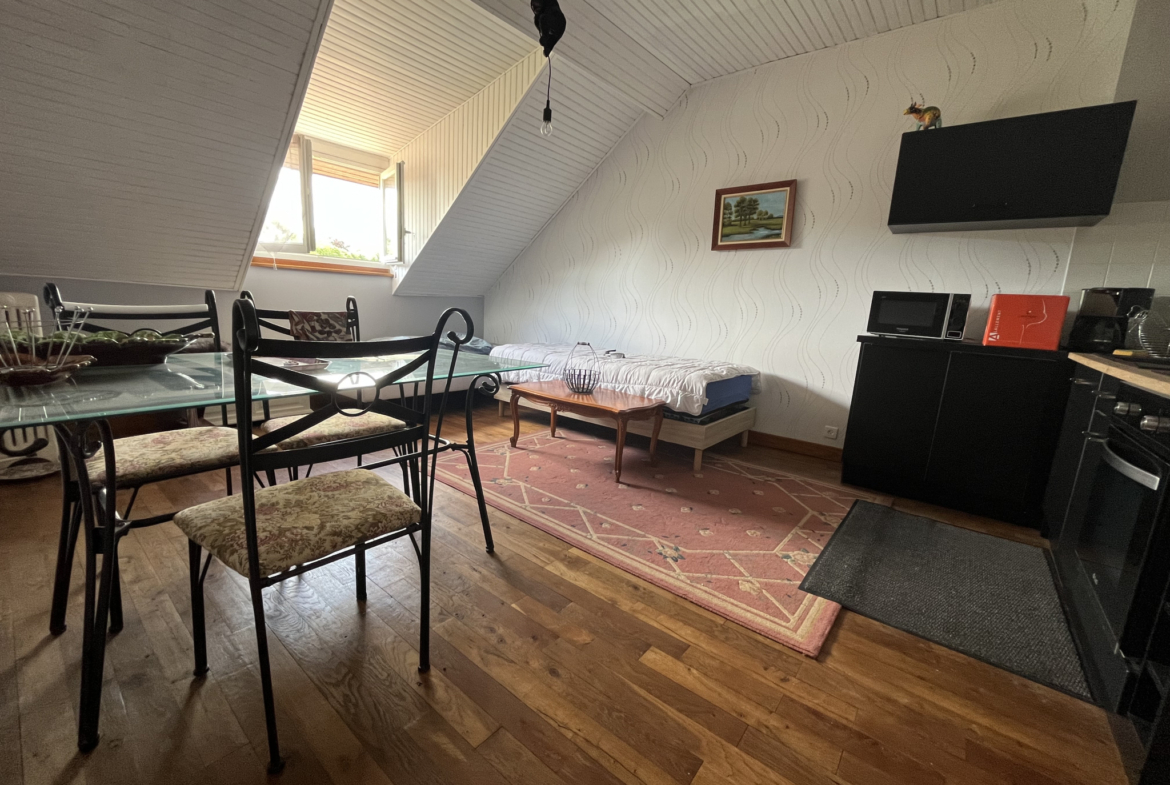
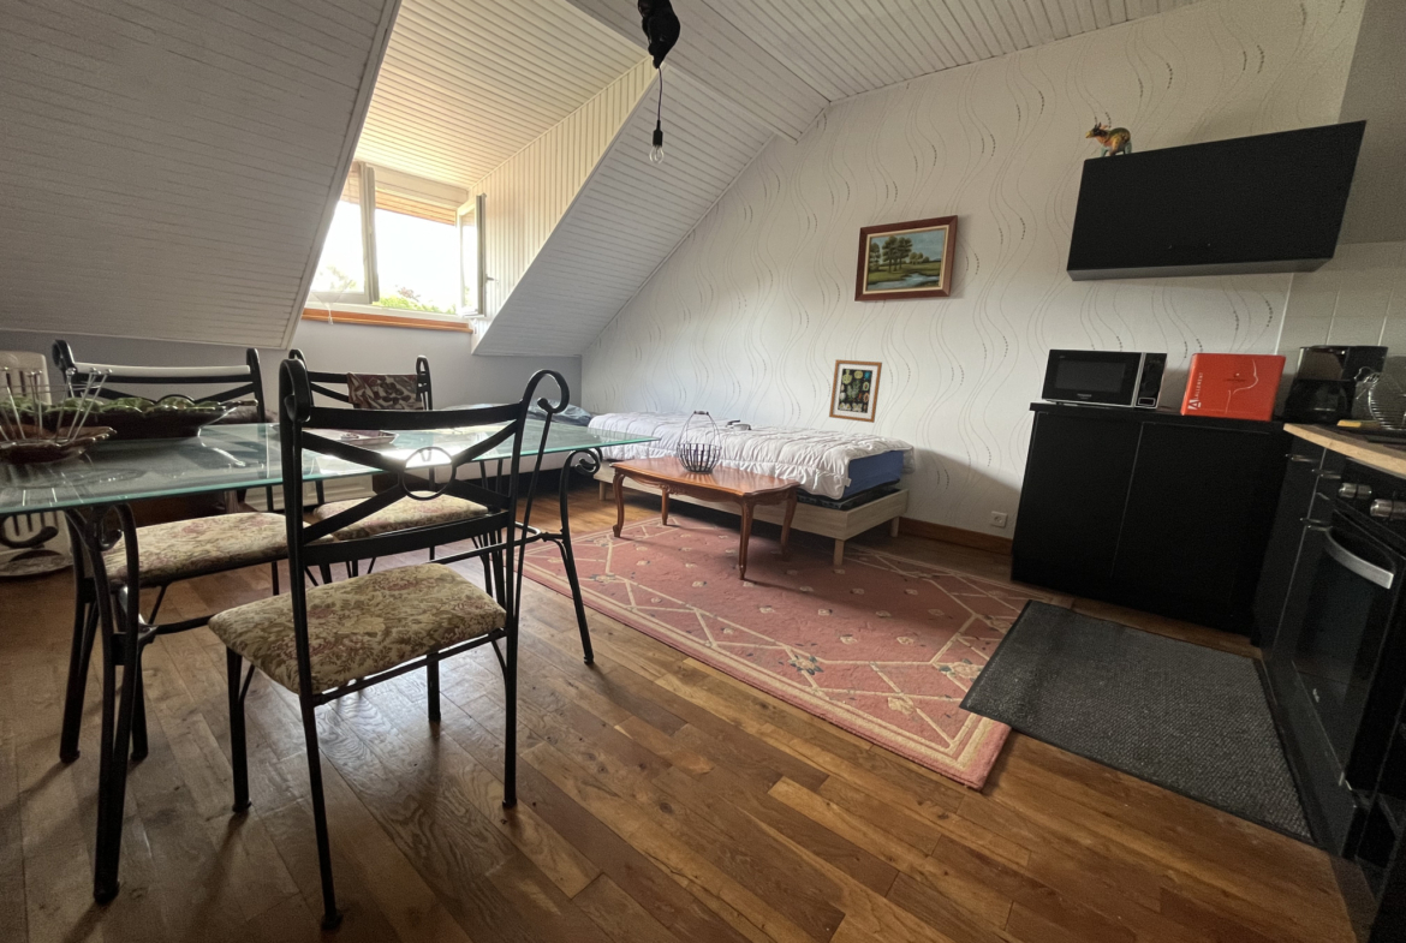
+ wall art [828,358,883,424]
